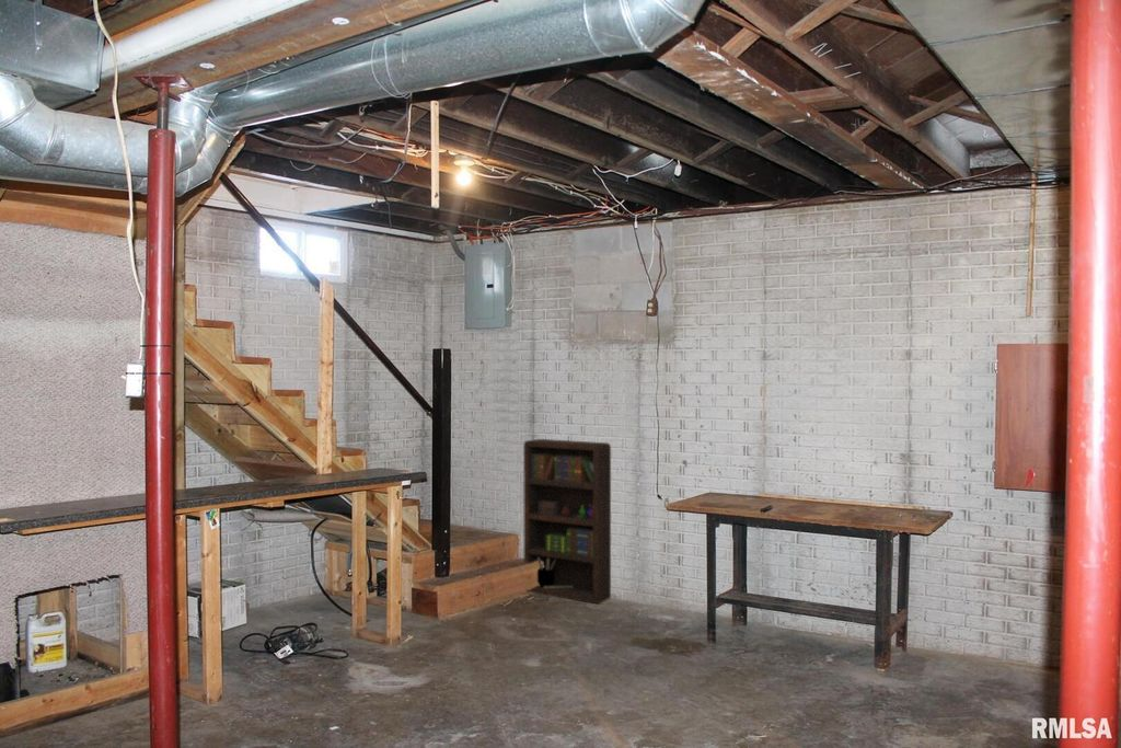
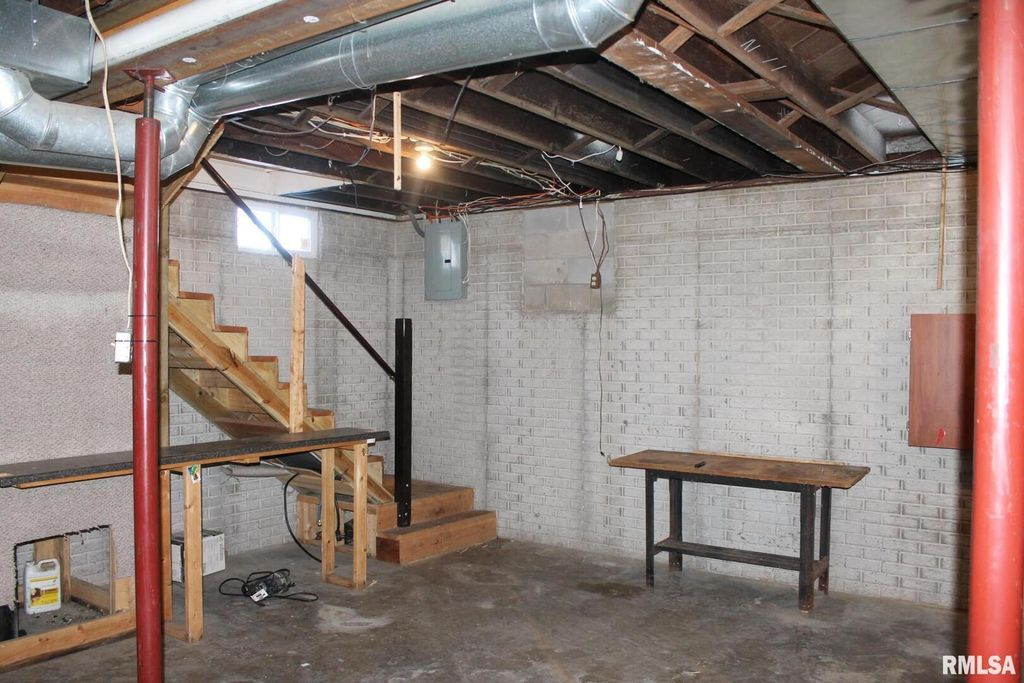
- bookcase [522,438,612,605]
